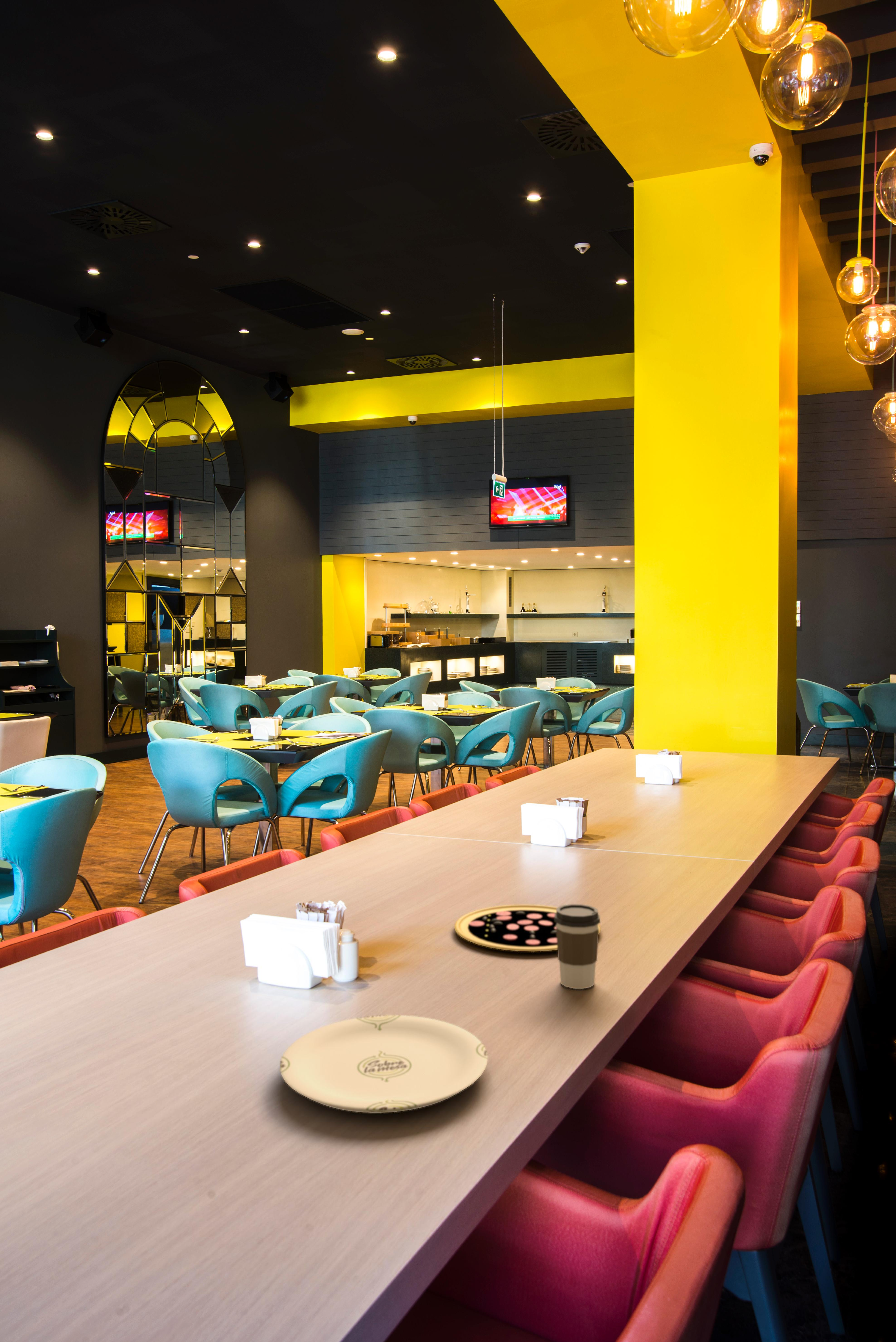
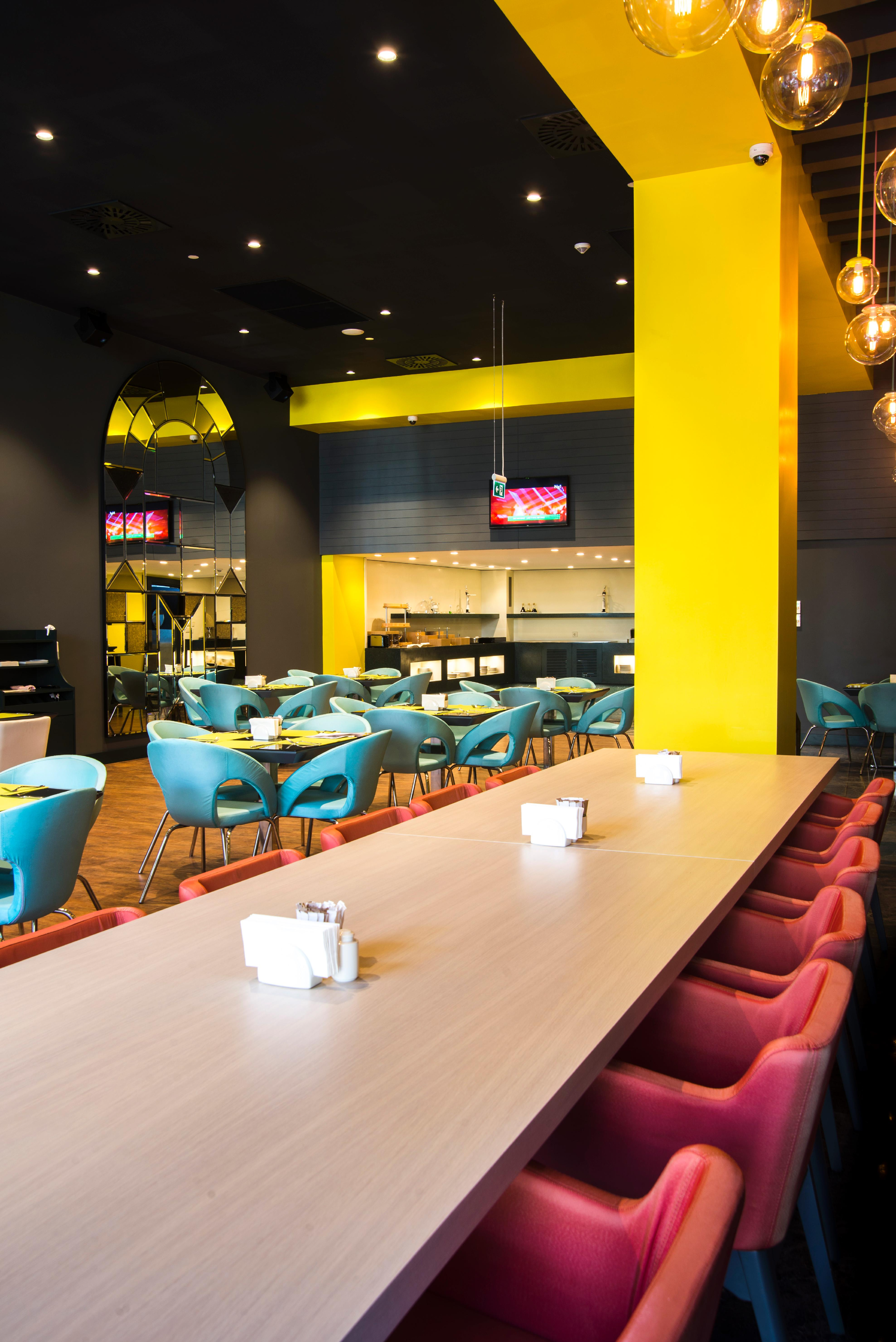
- pizza [454,904,601,952]
- plate [279,1015,488,1113]
- coffee cup [555,904,601,989]
